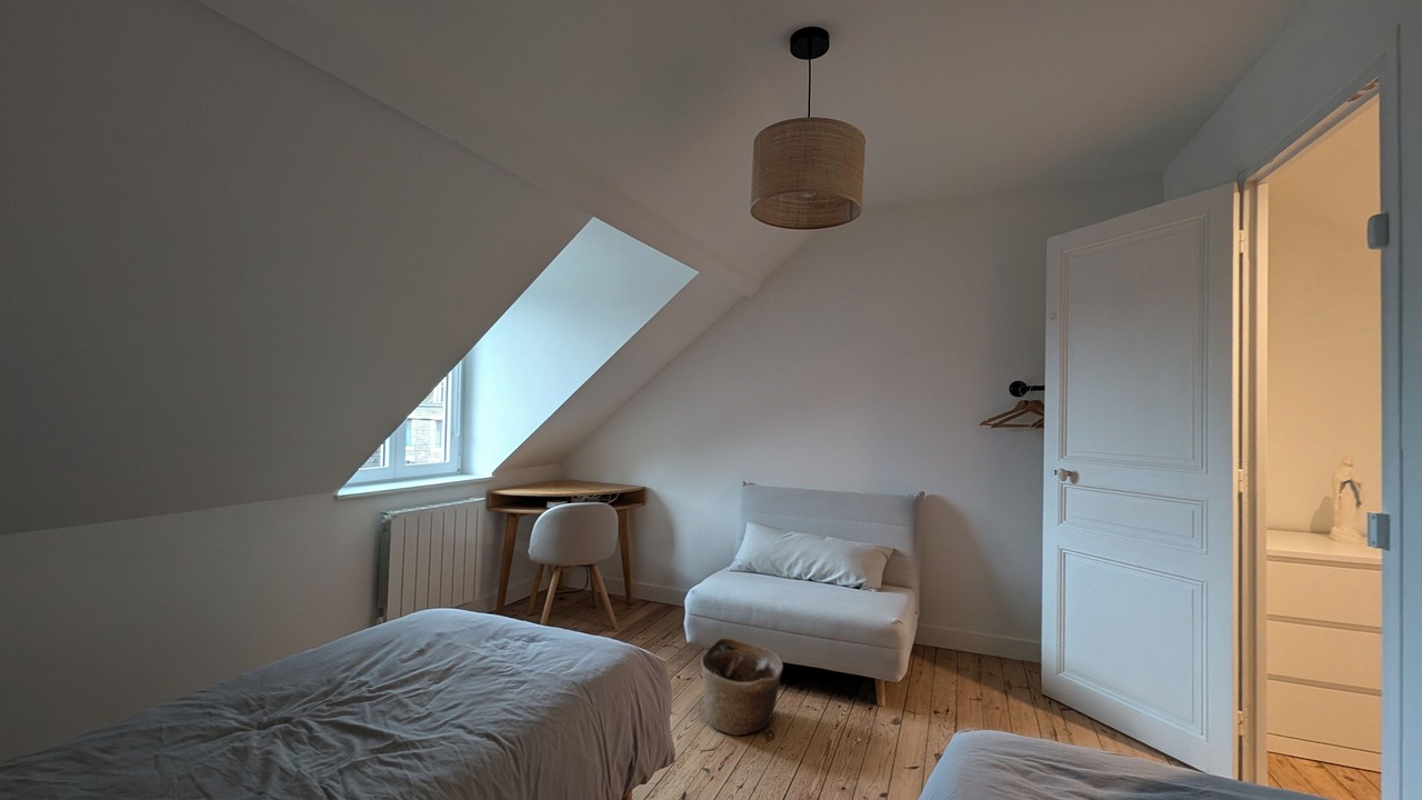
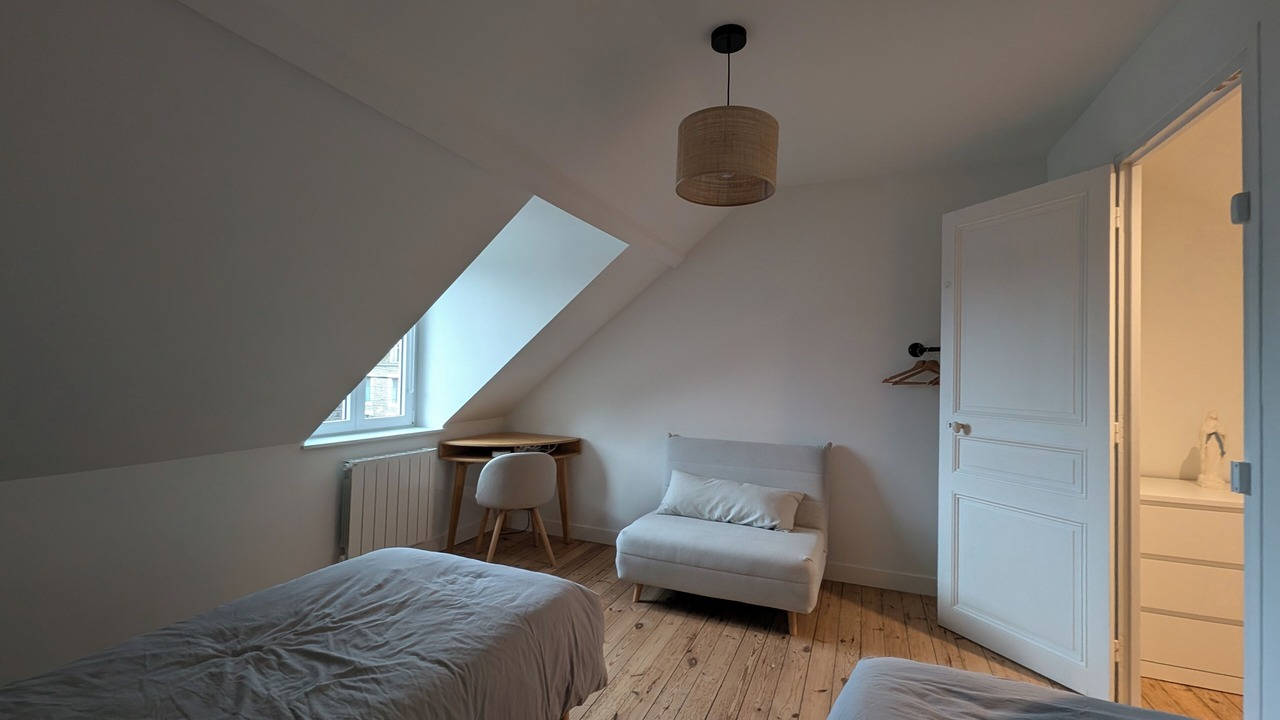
- basket [700,637,784,737]
